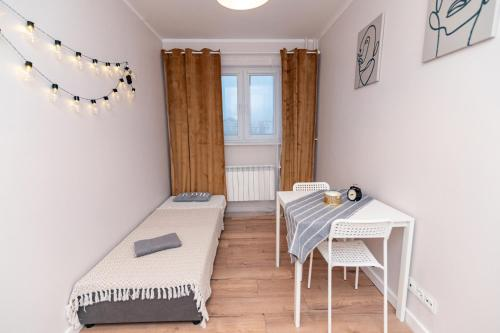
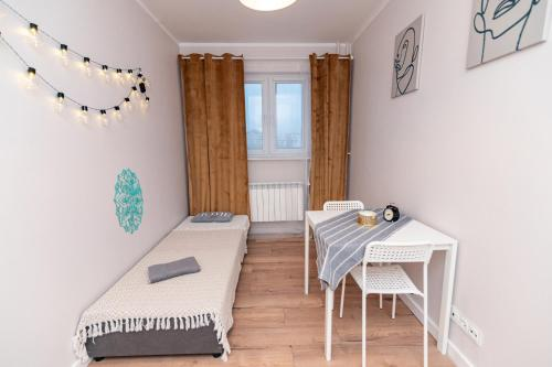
+ wall decoration [113,166,145,236]
